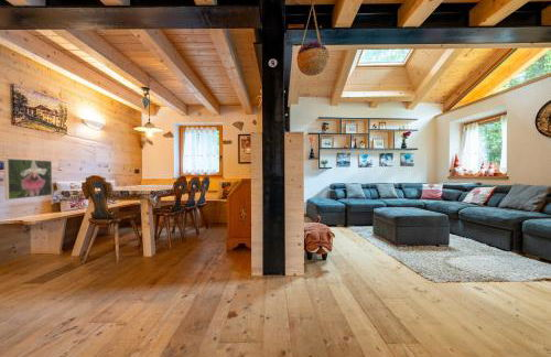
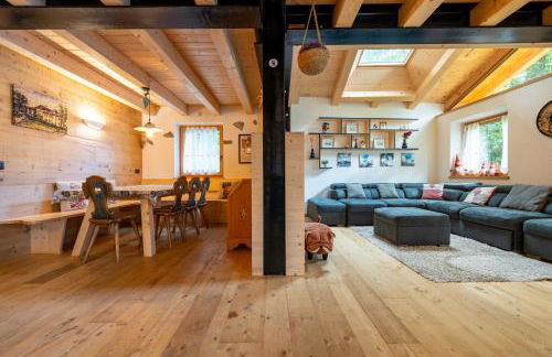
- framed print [3,158,53,201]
